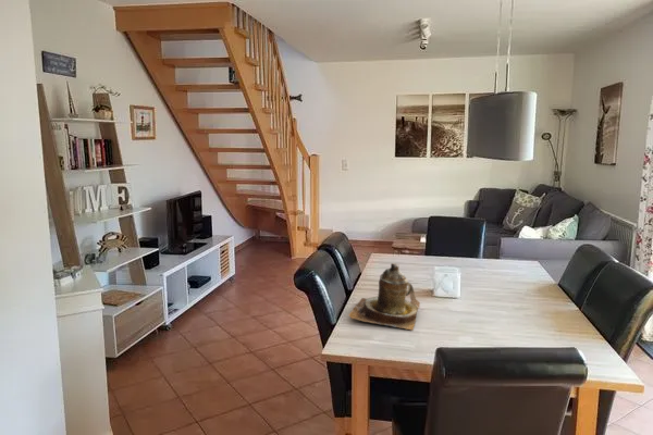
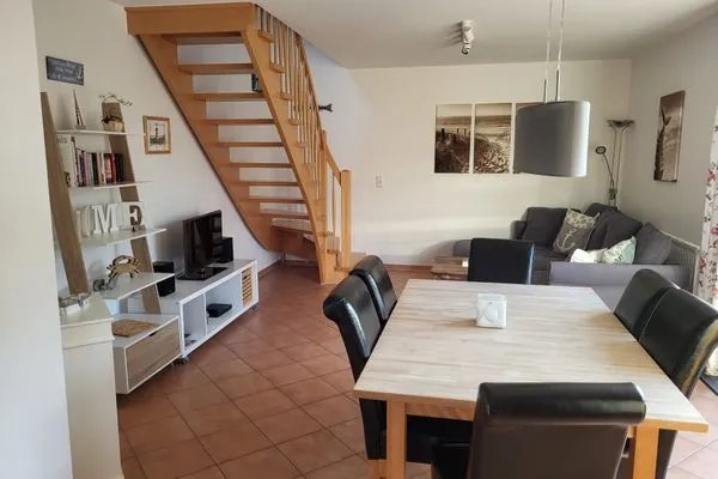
- teapot [347,262,421,331]
